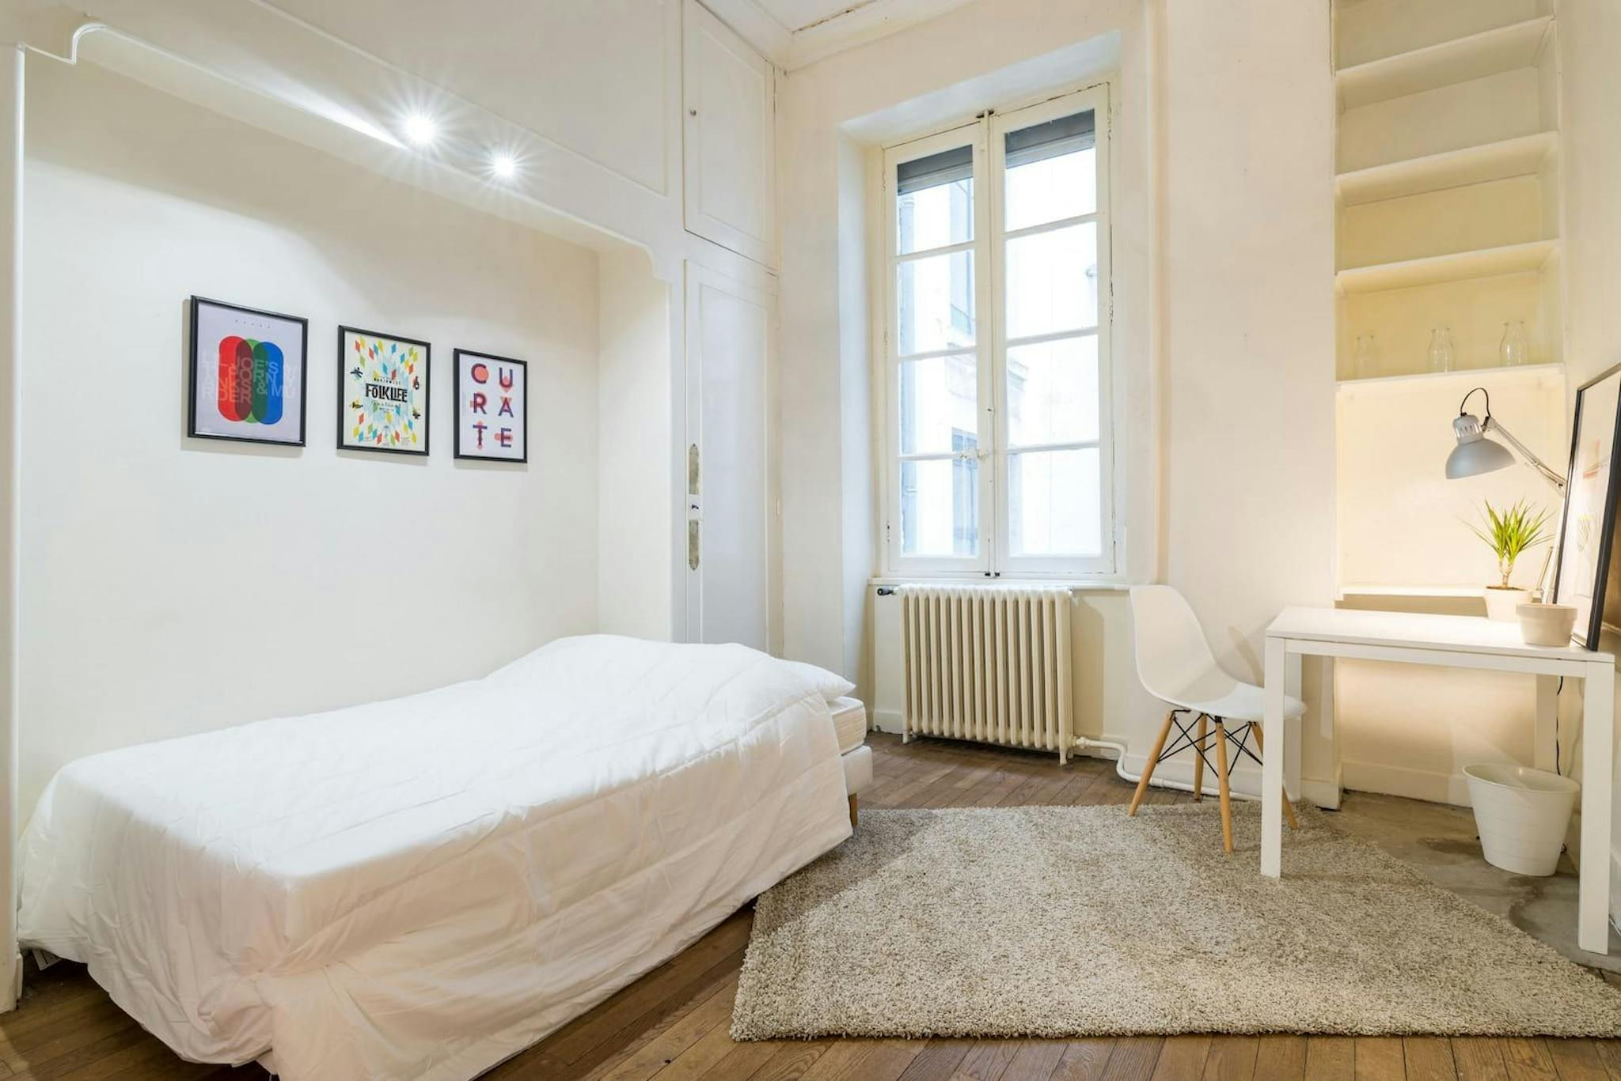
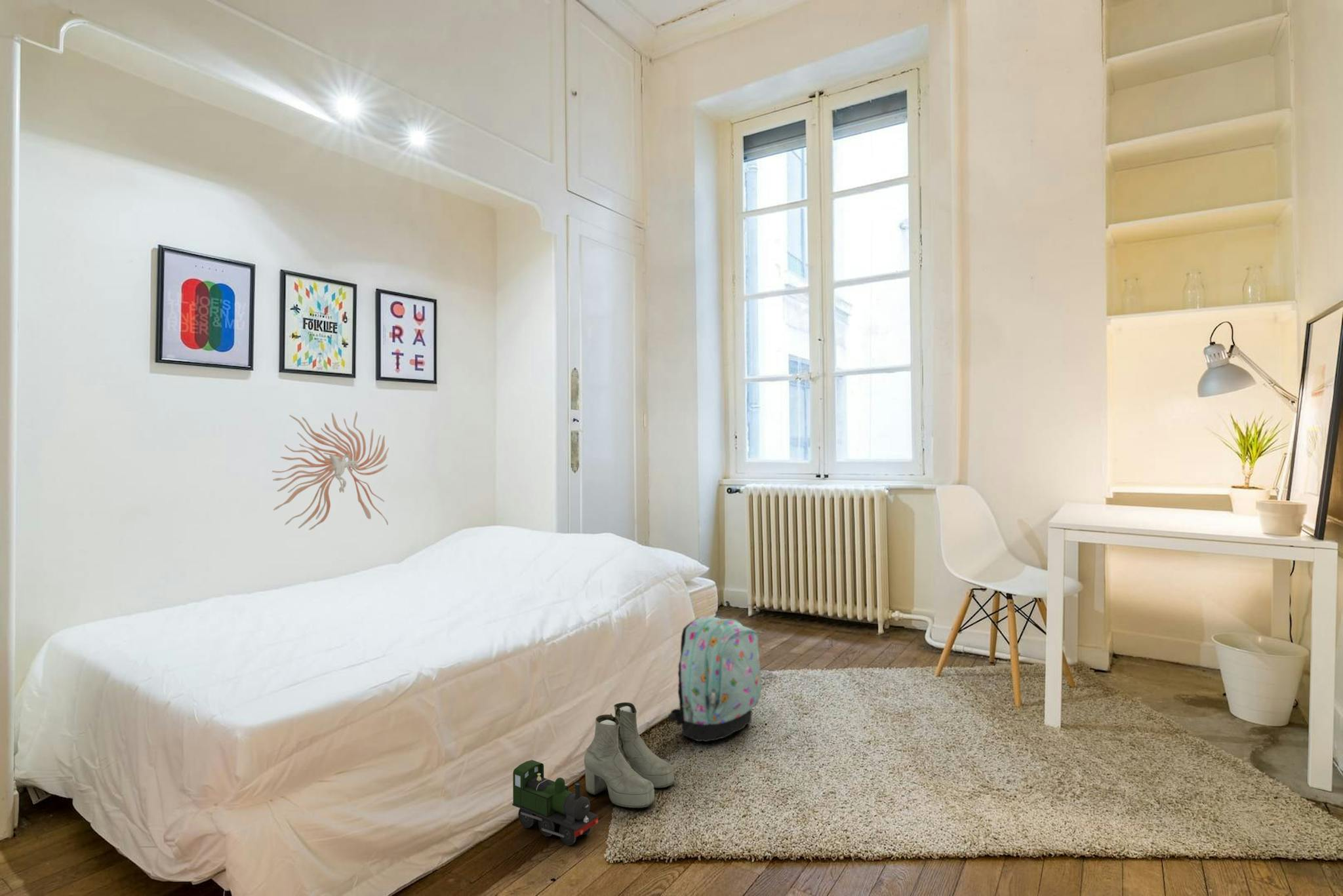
+ boots [584,702,675,809]
+ toy train [511,760,599,846]
+ wall sculpture [271,410,390,531]
+ backpack [668,616,762,743]
